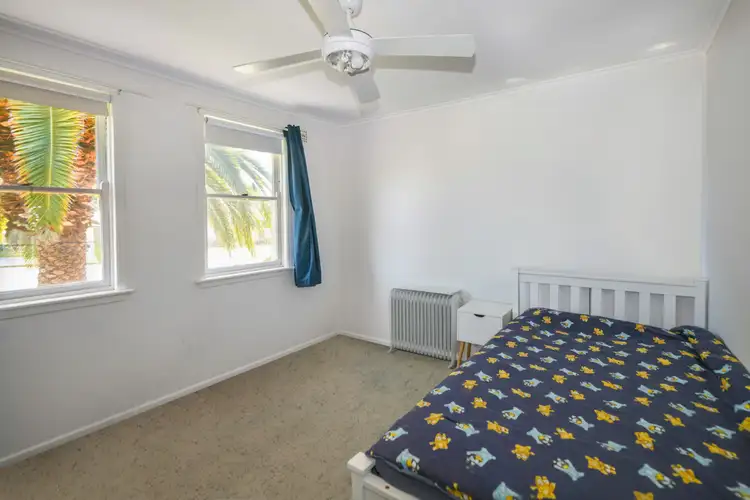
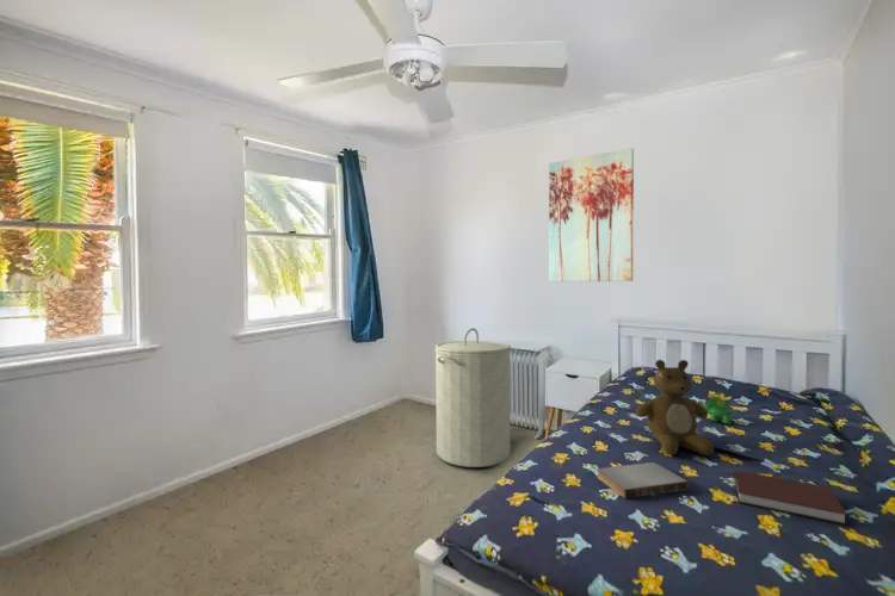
+ toy dinosaur [702,391,736,424]
+ notebook [733,468,848,526]
+ teddy bear [635,359,715,457]
+ wall art [548,147,635,284]
+ book [595,461,690,499]
+ laundry hamper [434,327,512,468]
